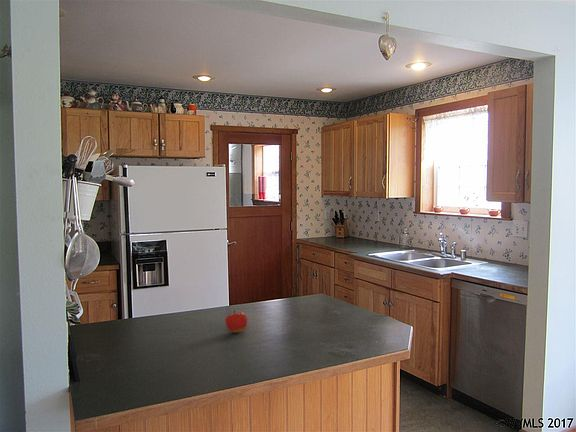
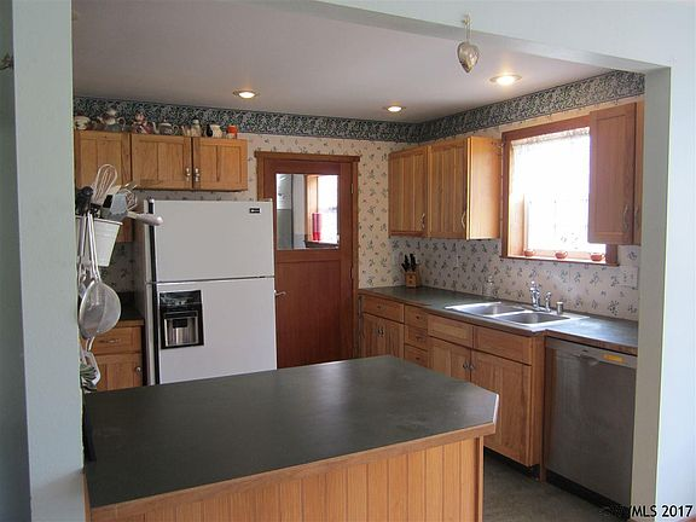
- fruit [225,309,248,333]
